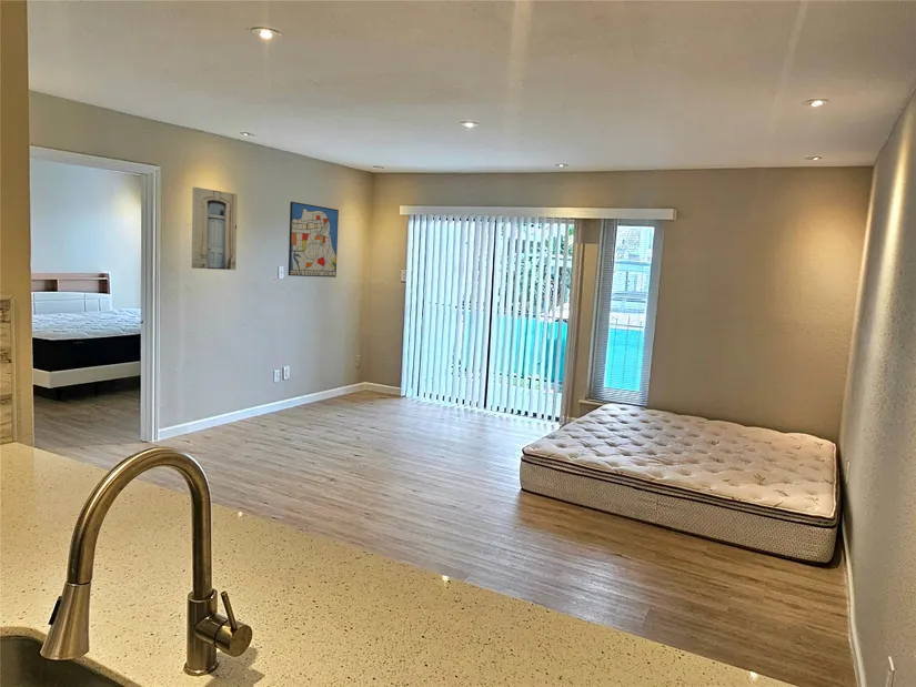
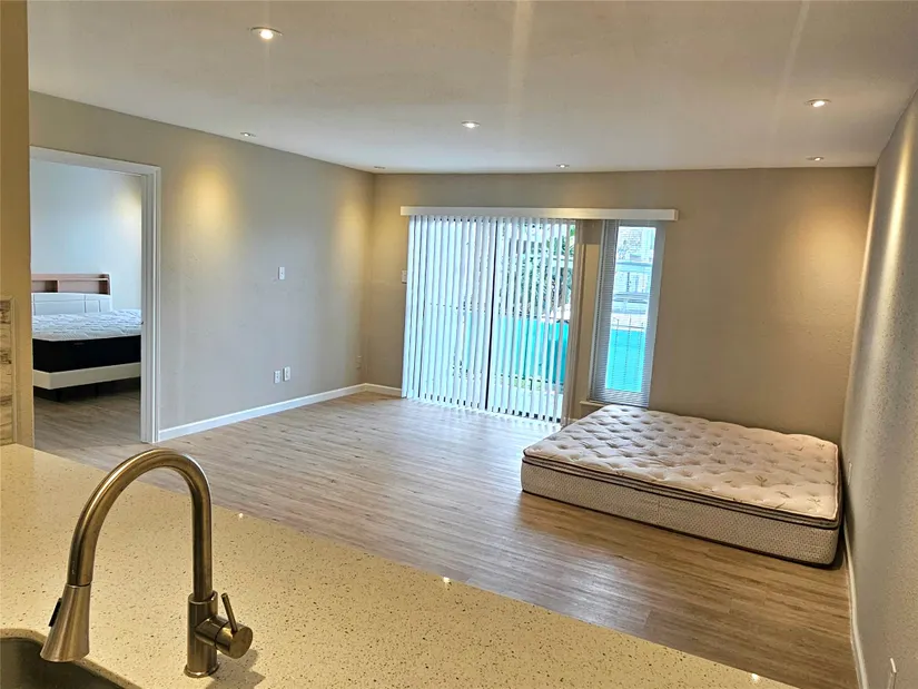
- wall art [288,201,340,279]
- wall art [191,186,239,271]
